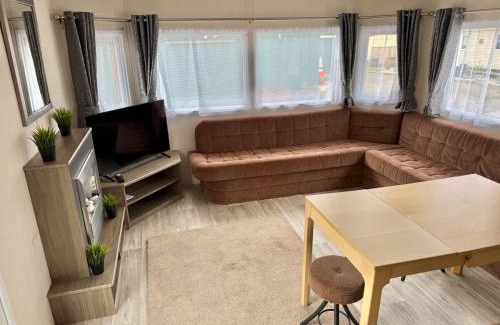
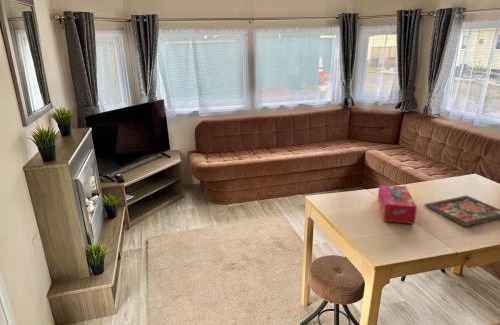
+ board game [424,194,500,227]
+ tissue box [377,184,418,225]
